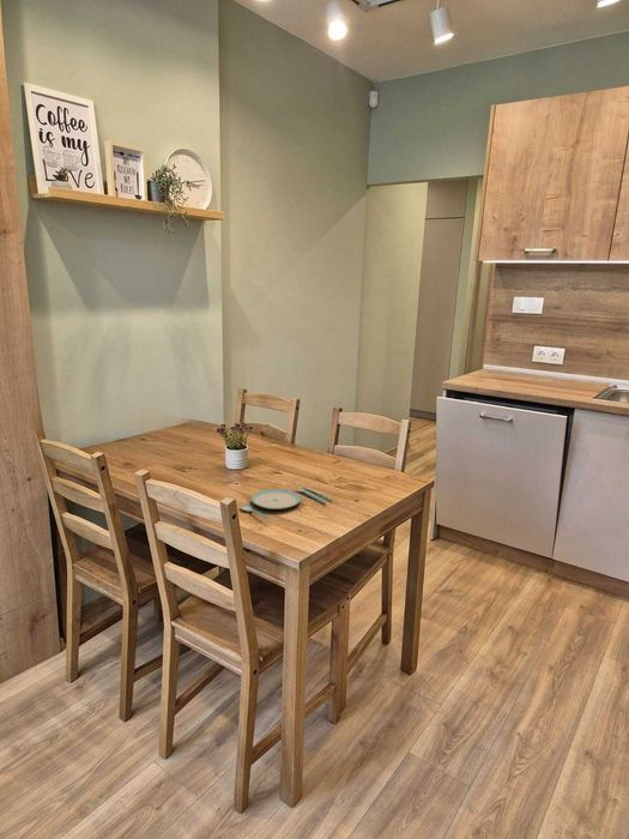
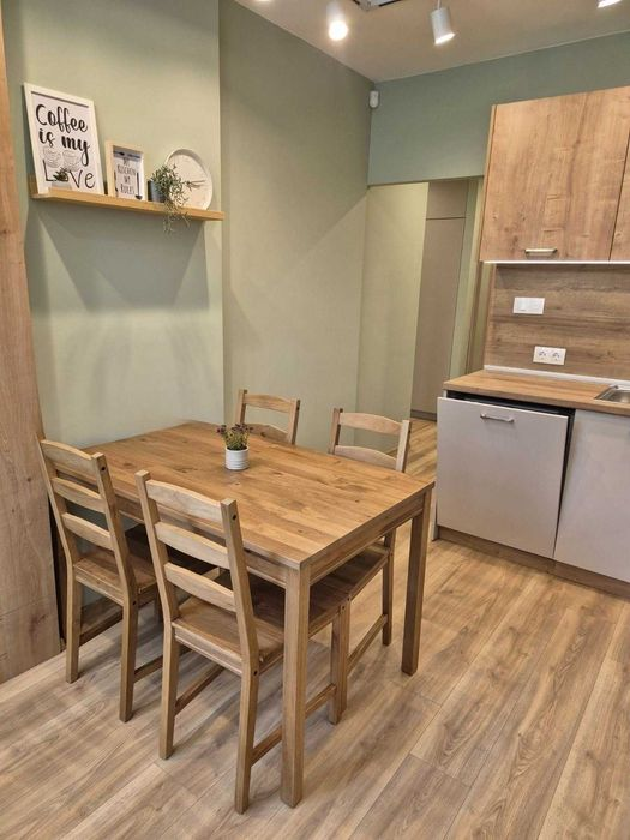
- plate [240,484,334,520]
